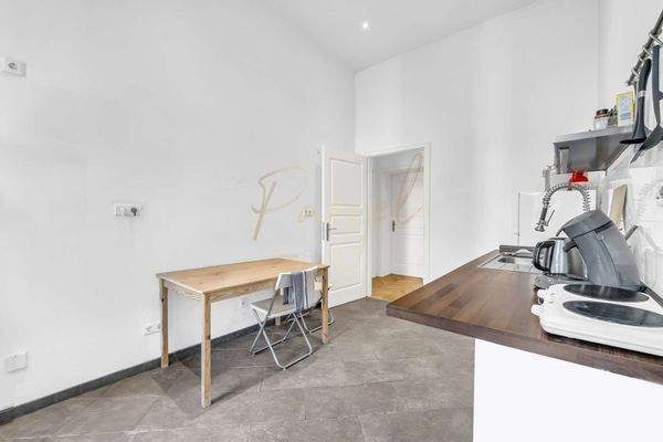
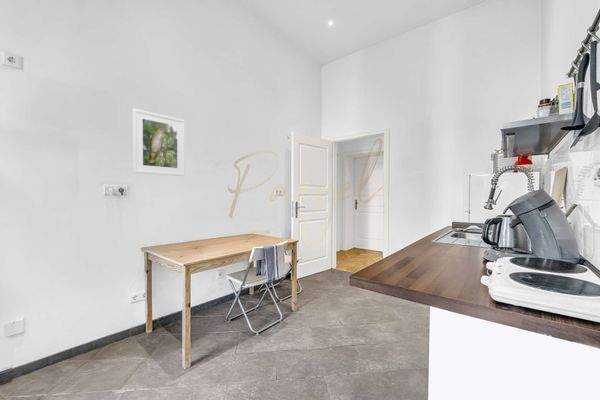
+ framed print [132,107,186,177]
